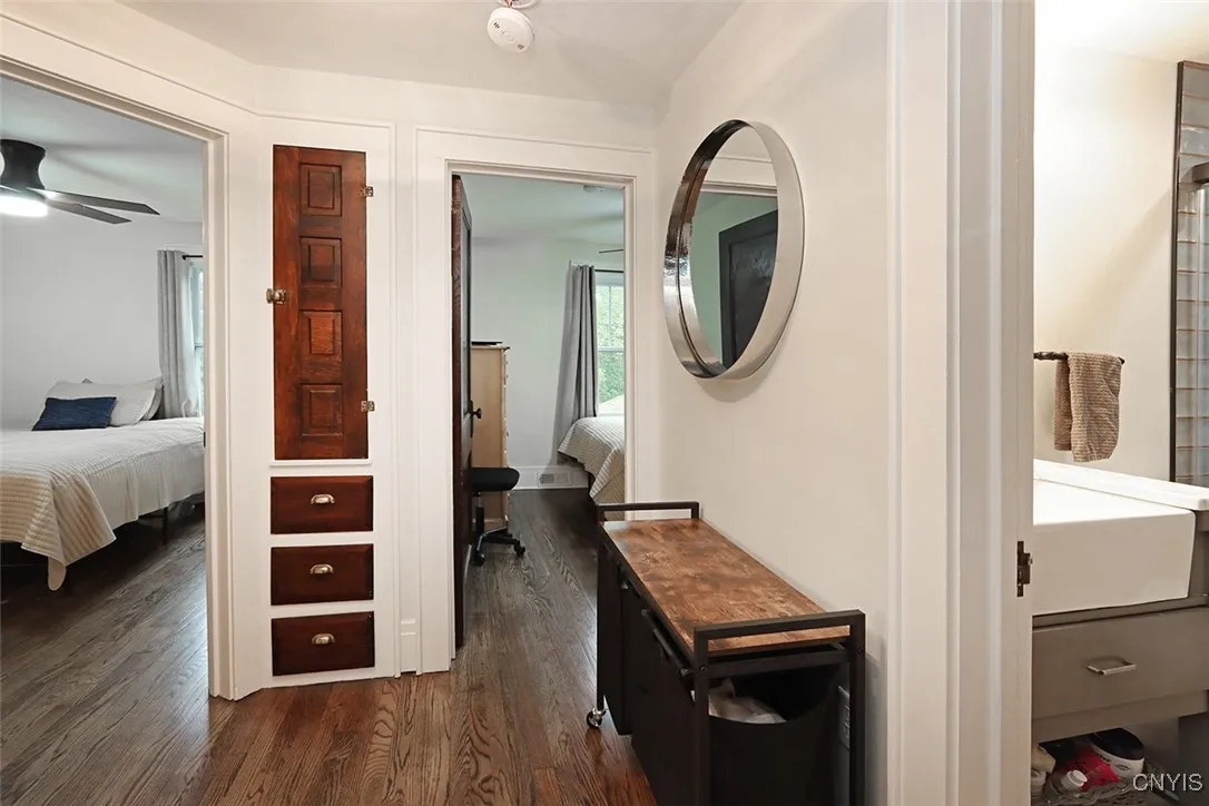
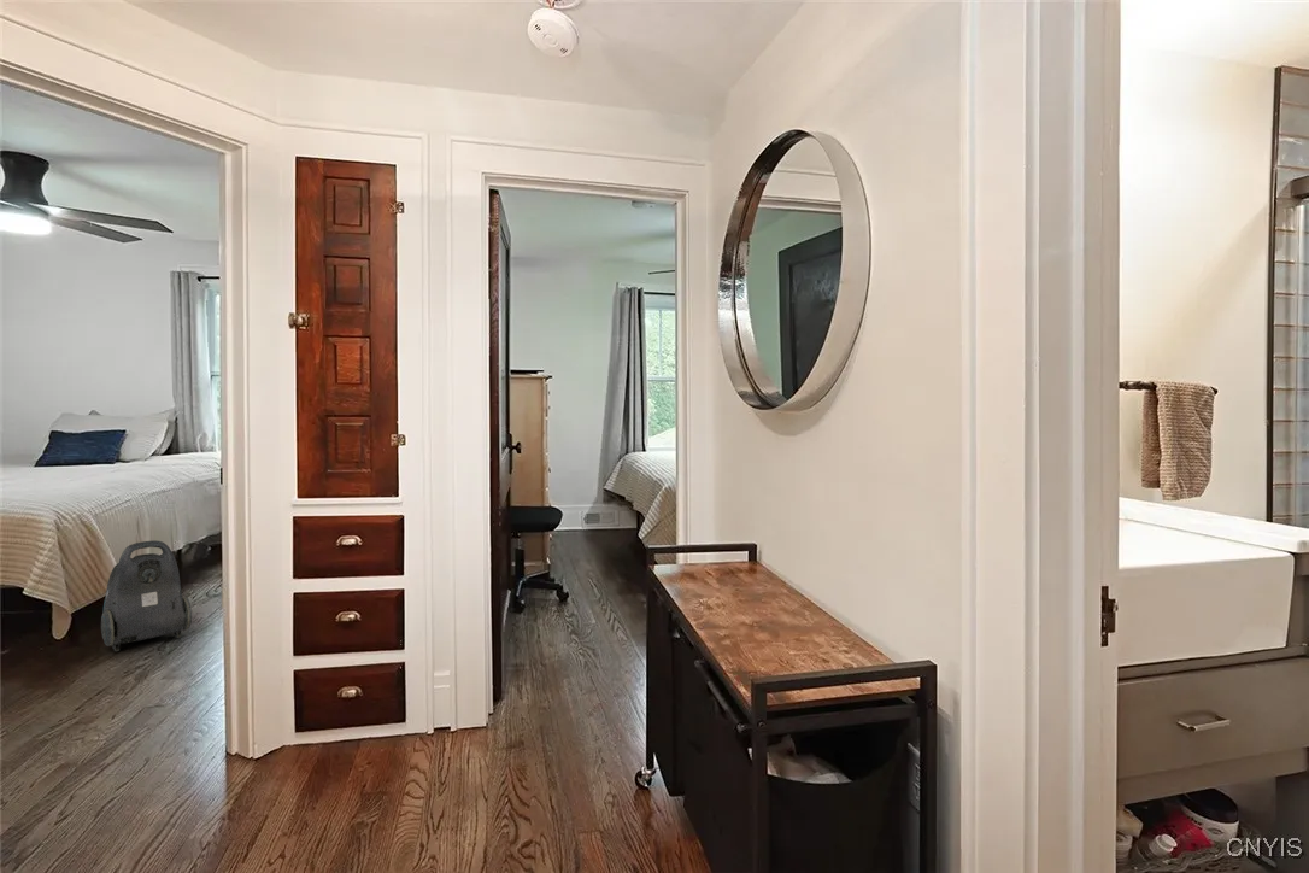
+ vacuum cleaner [100,539,193,652]
